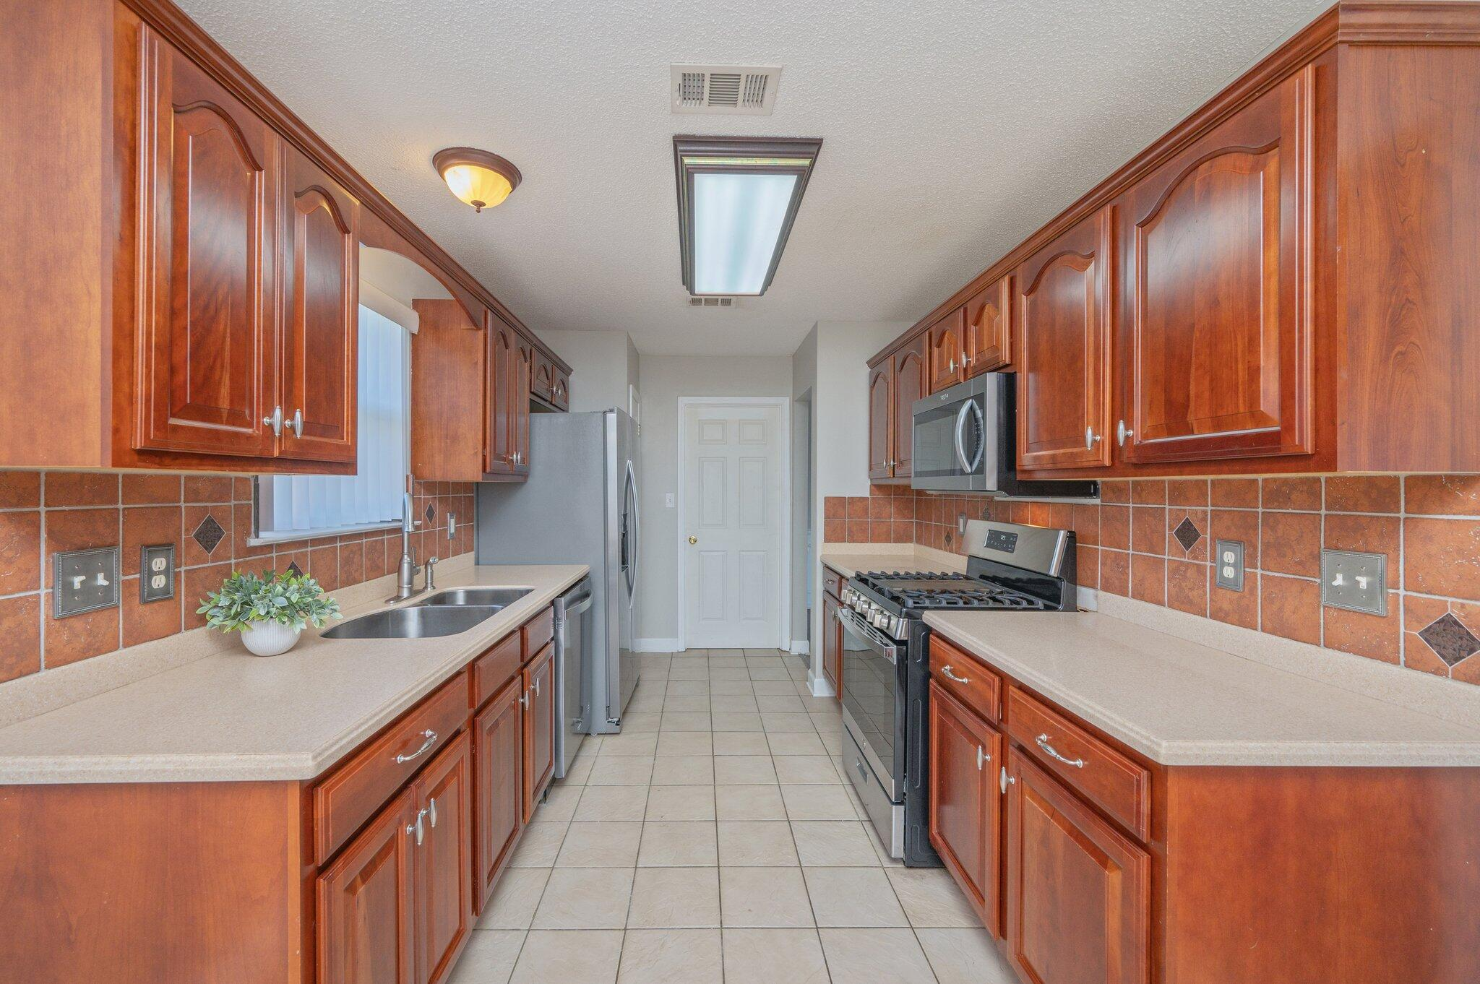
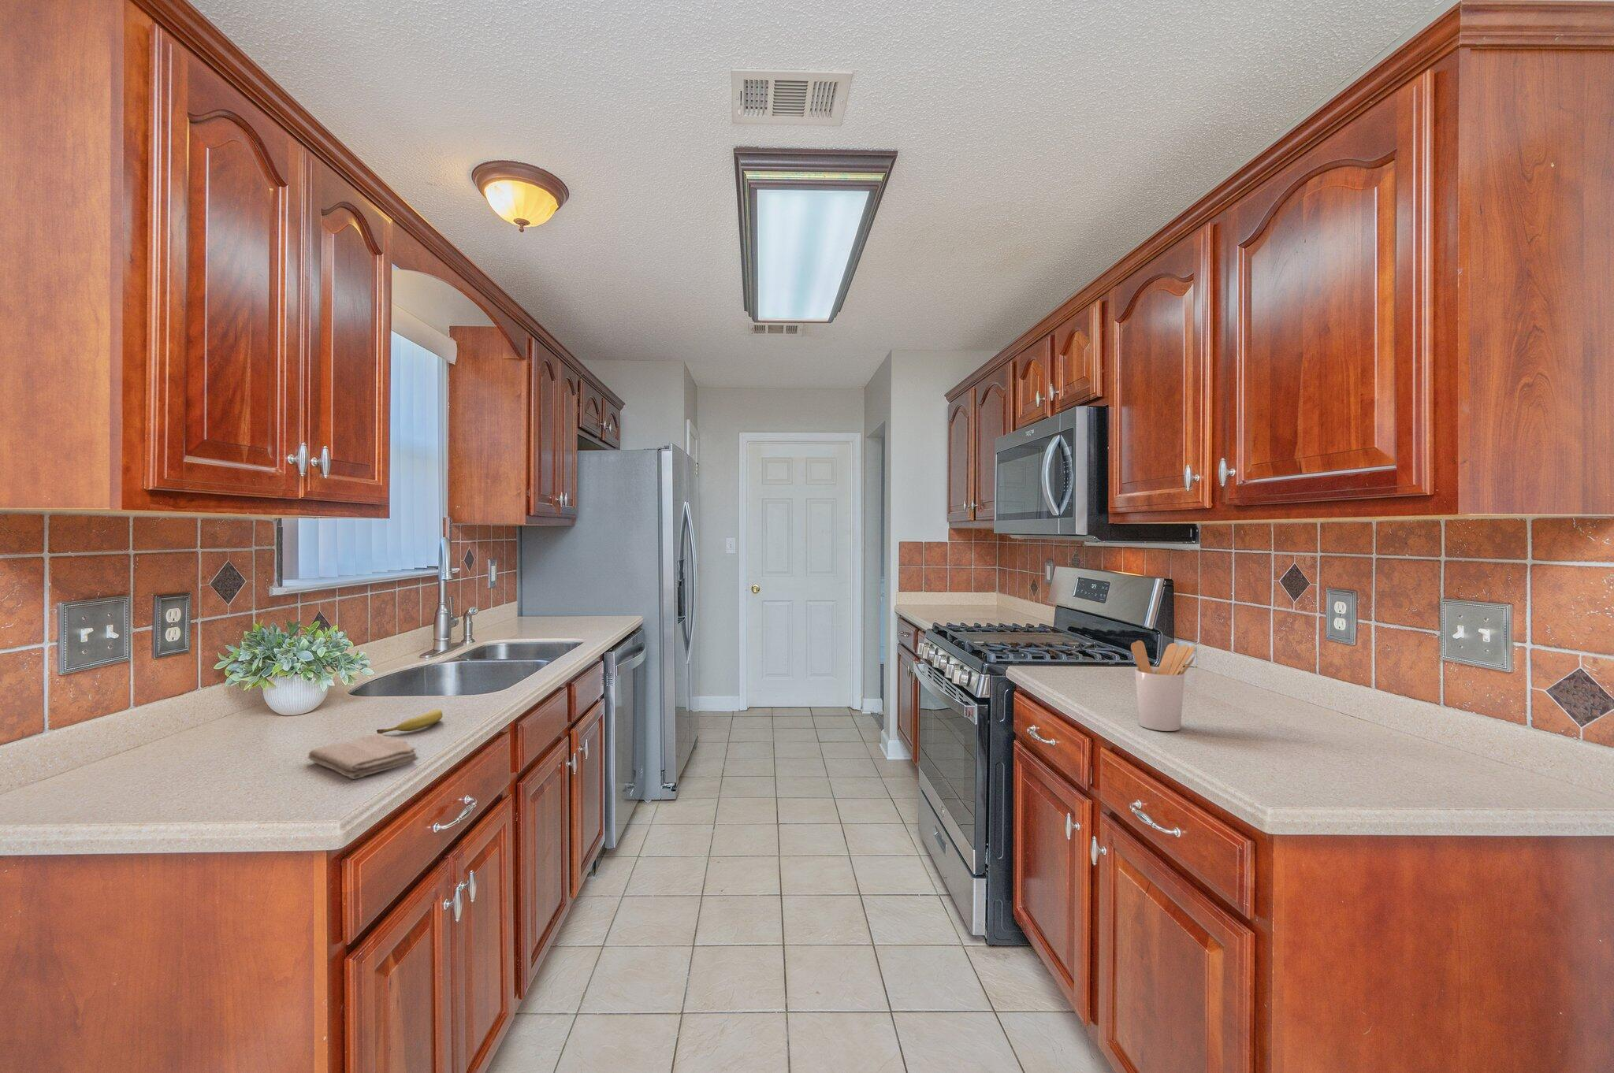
+ washcloth [308,733,419,780]
+ fruit [376,709,444,734]
+ utensil holder [1130,639,1195,732]
